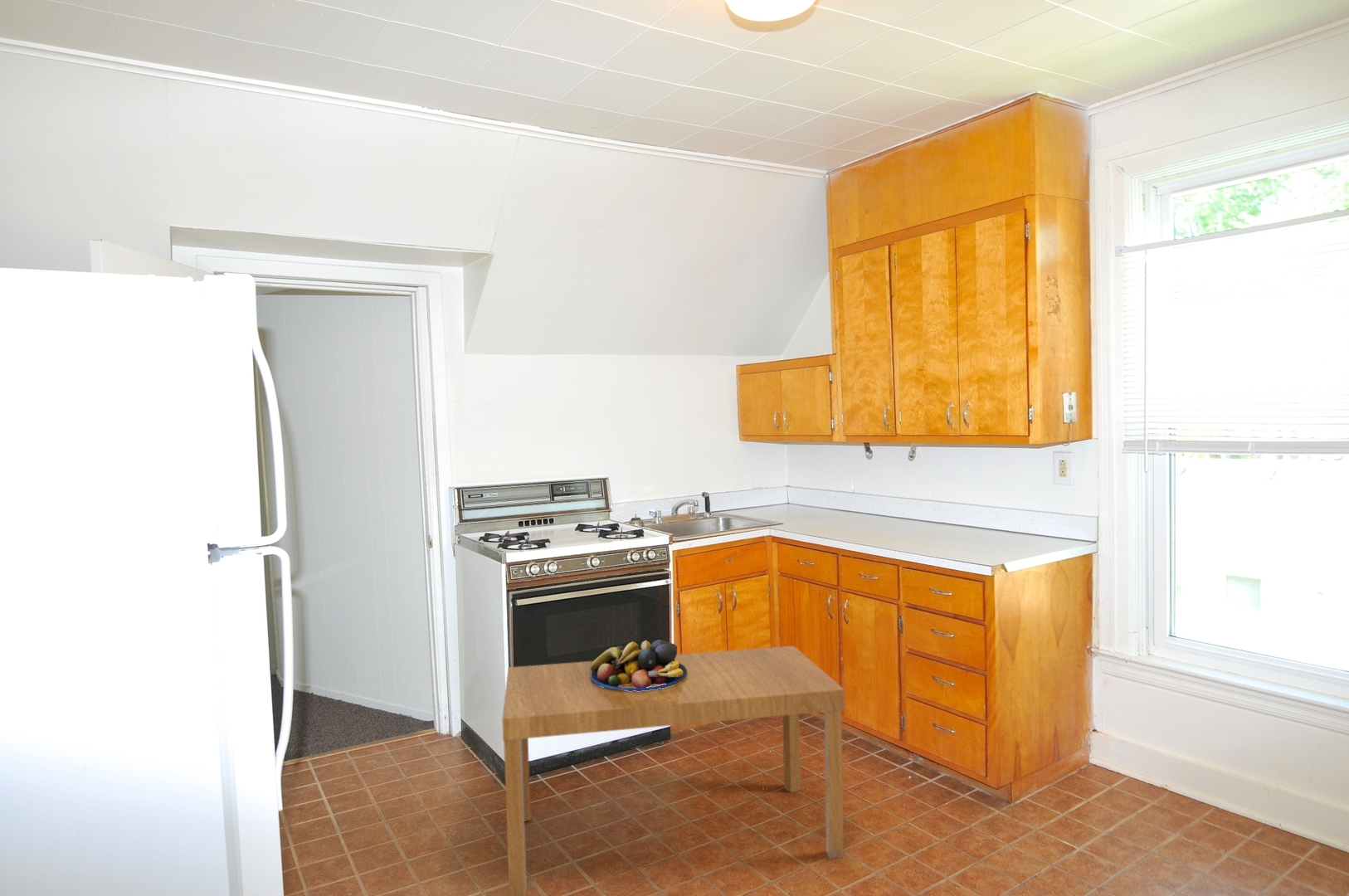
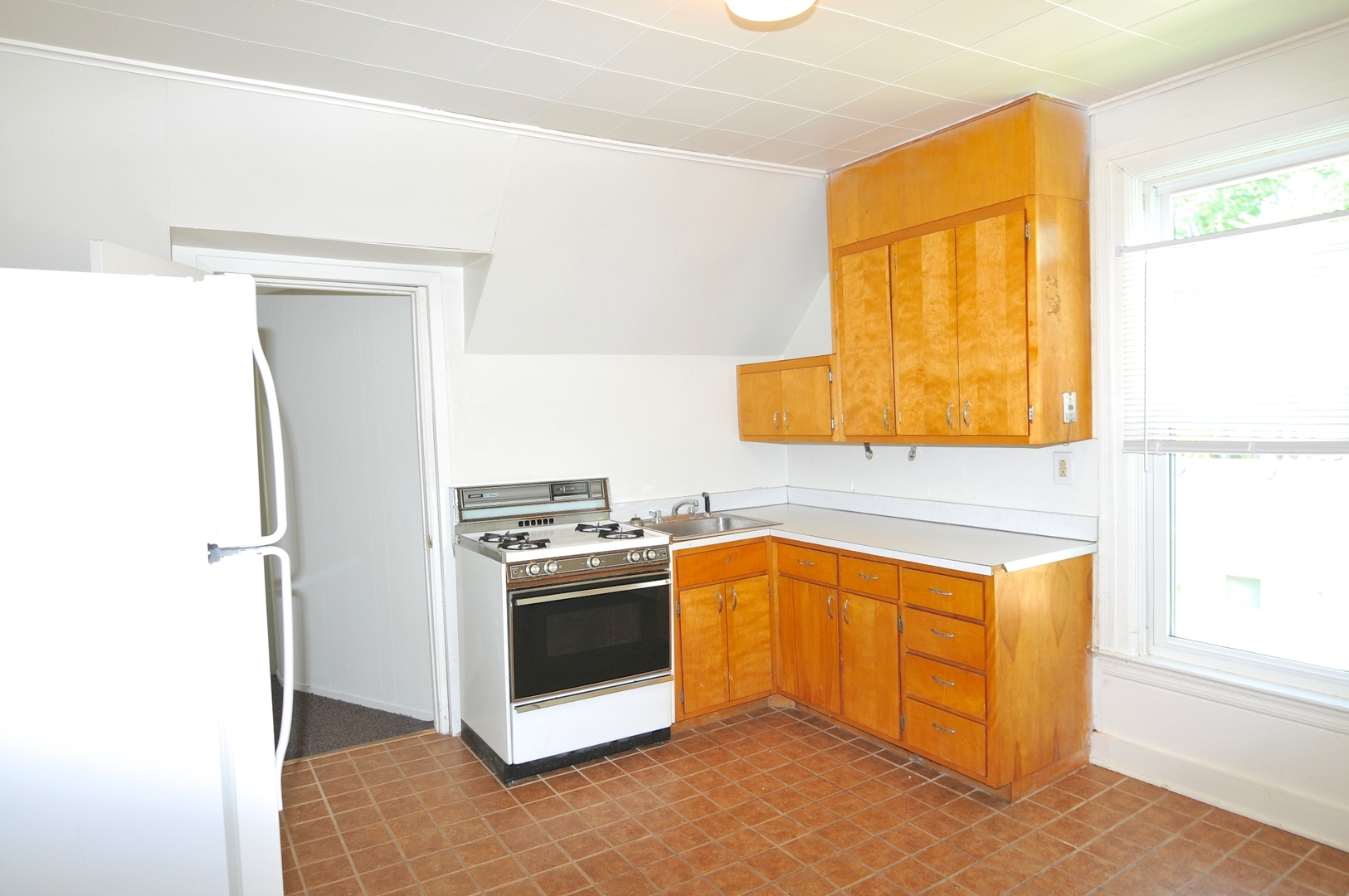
- dining table [501,645,846,896]
- fruit bowl [590,639,688,691]
